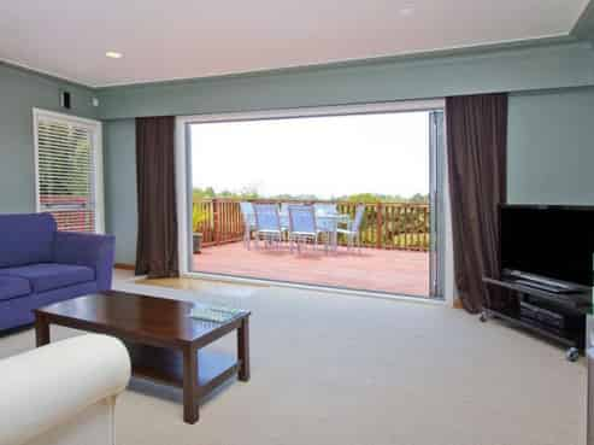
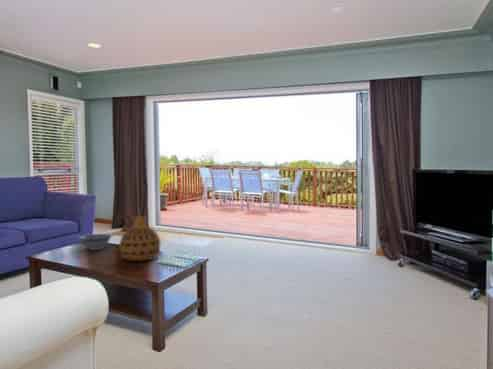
+ decorative bowl [78,233,114,251]
+ vase [118,215,161,262]
